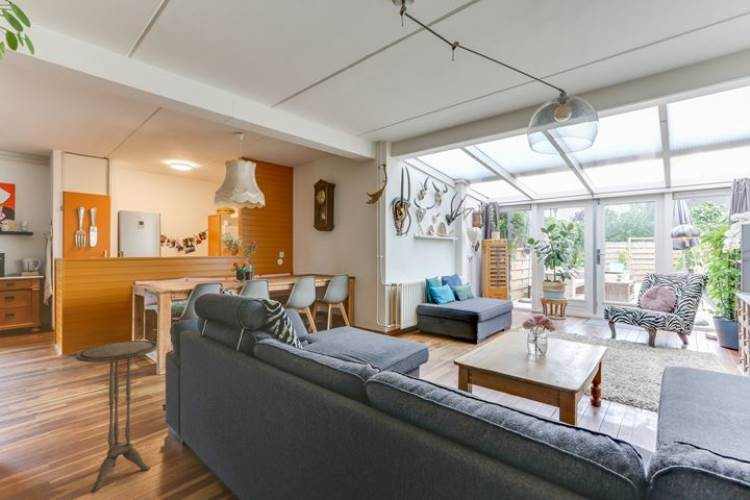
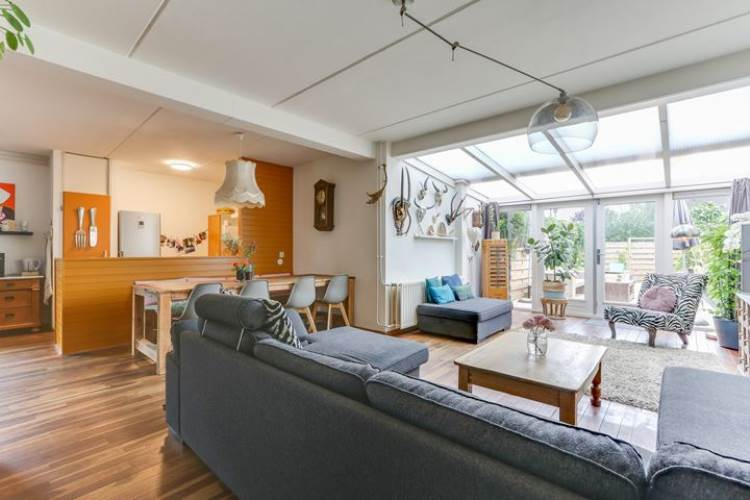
- side table [75,340,159,494]
